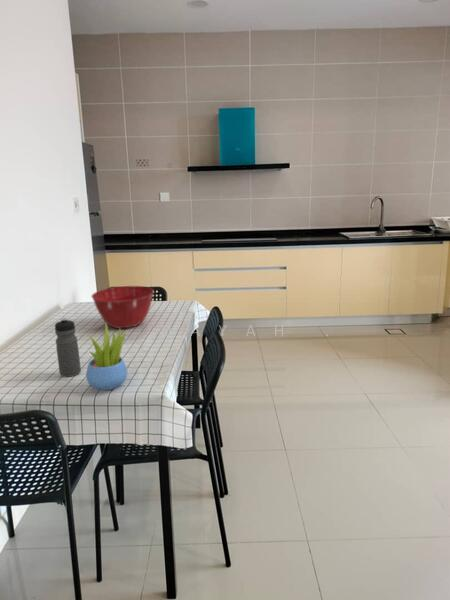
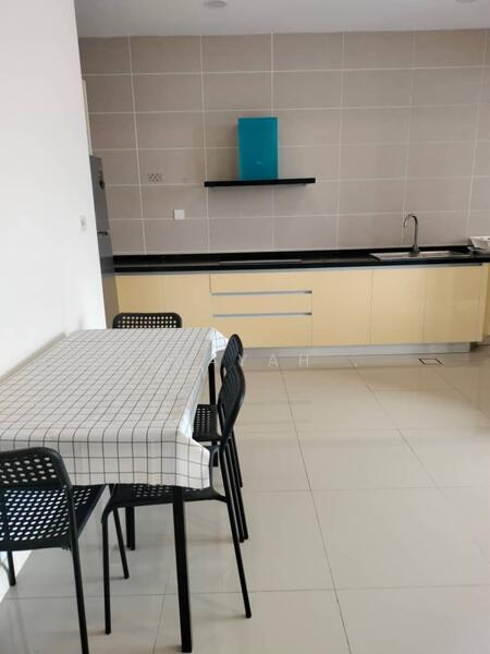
- mixing bowl [90,285,155,330]
- water bottle [54,317,82,378]
- succulent plant [85,323,129,391]
